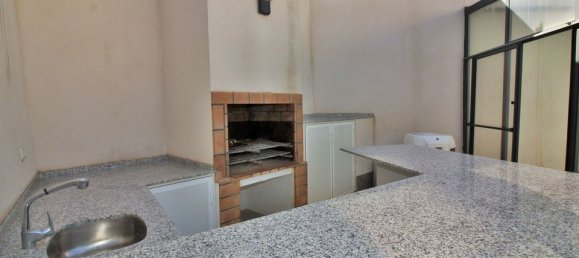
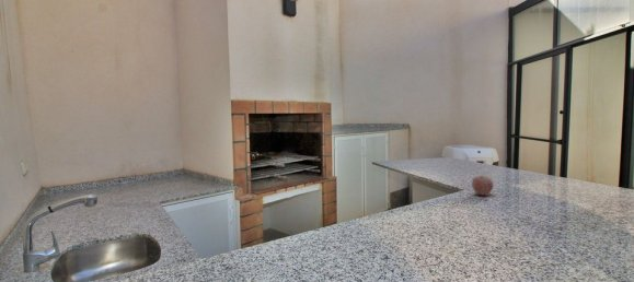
+ apple [471,175,495,197]
